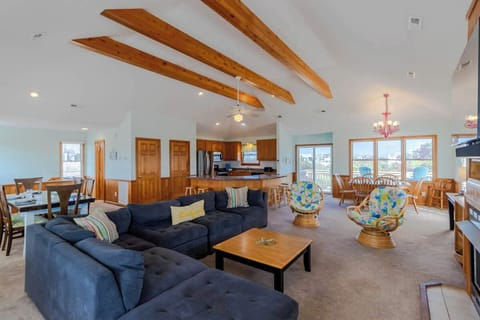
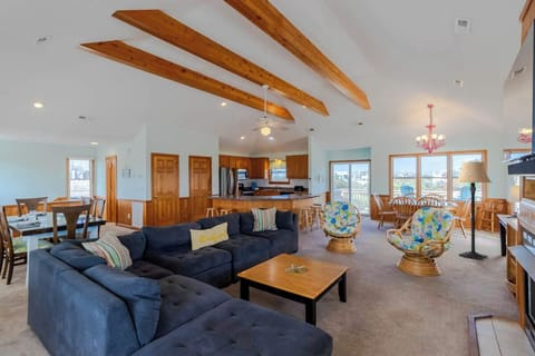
+ lamp [454,161,493,261]
